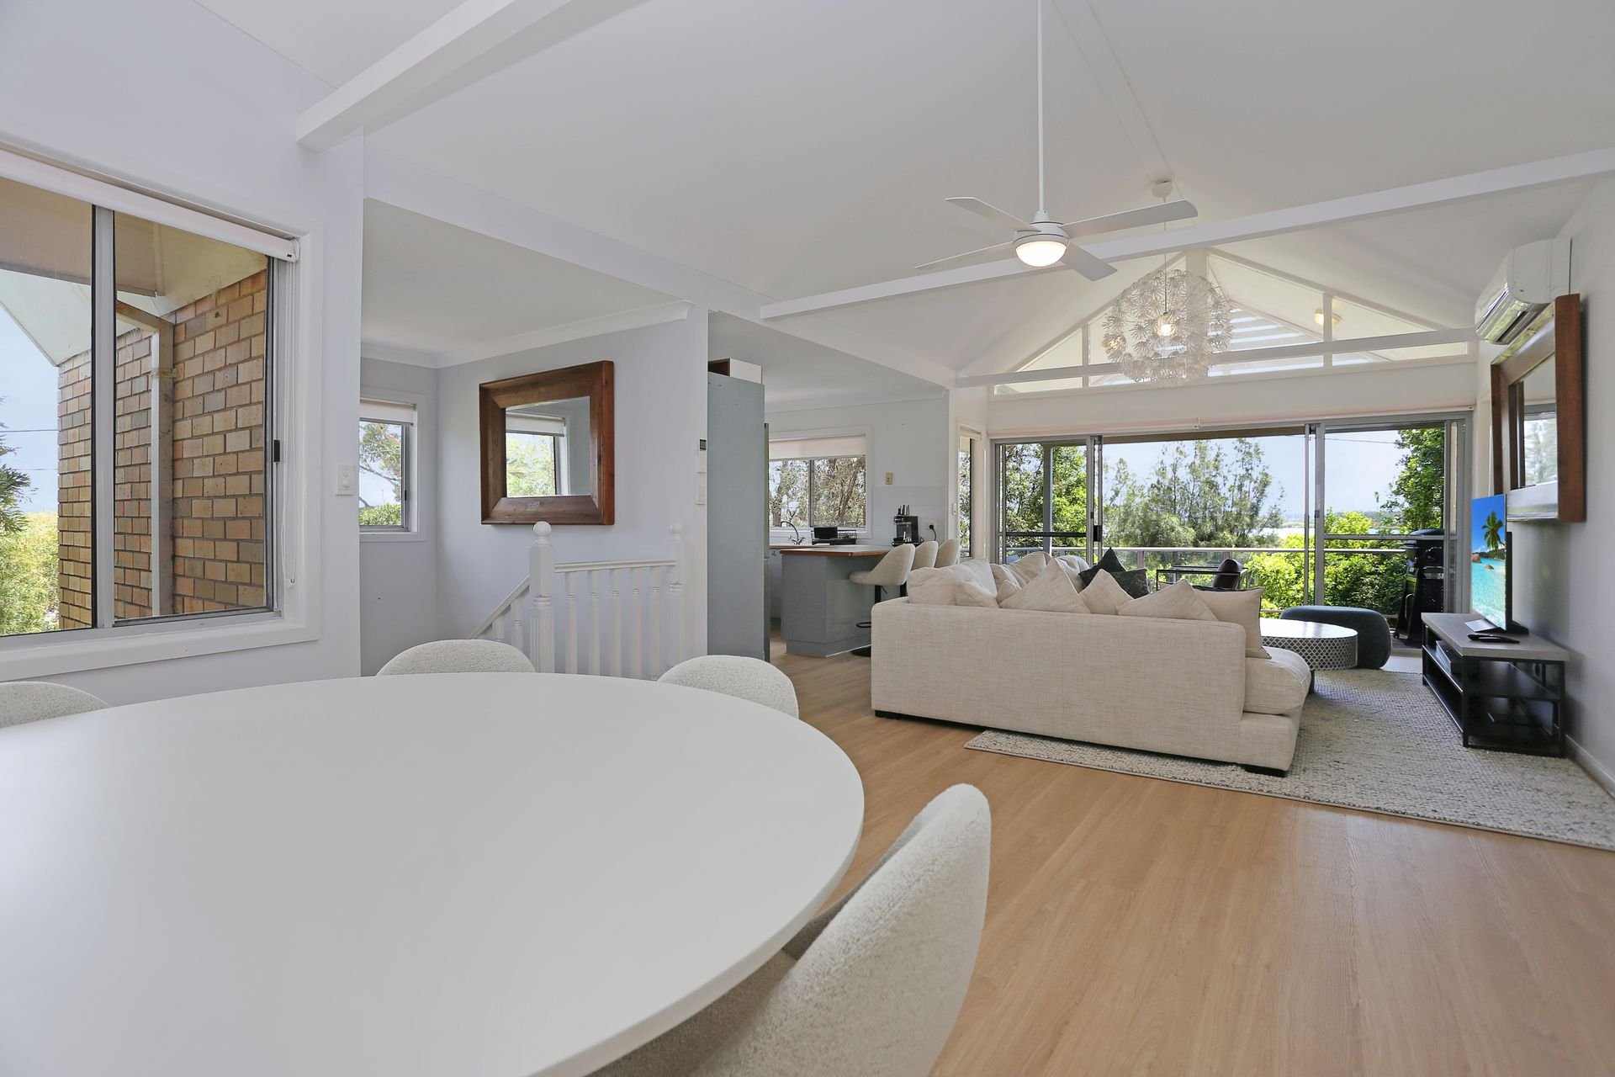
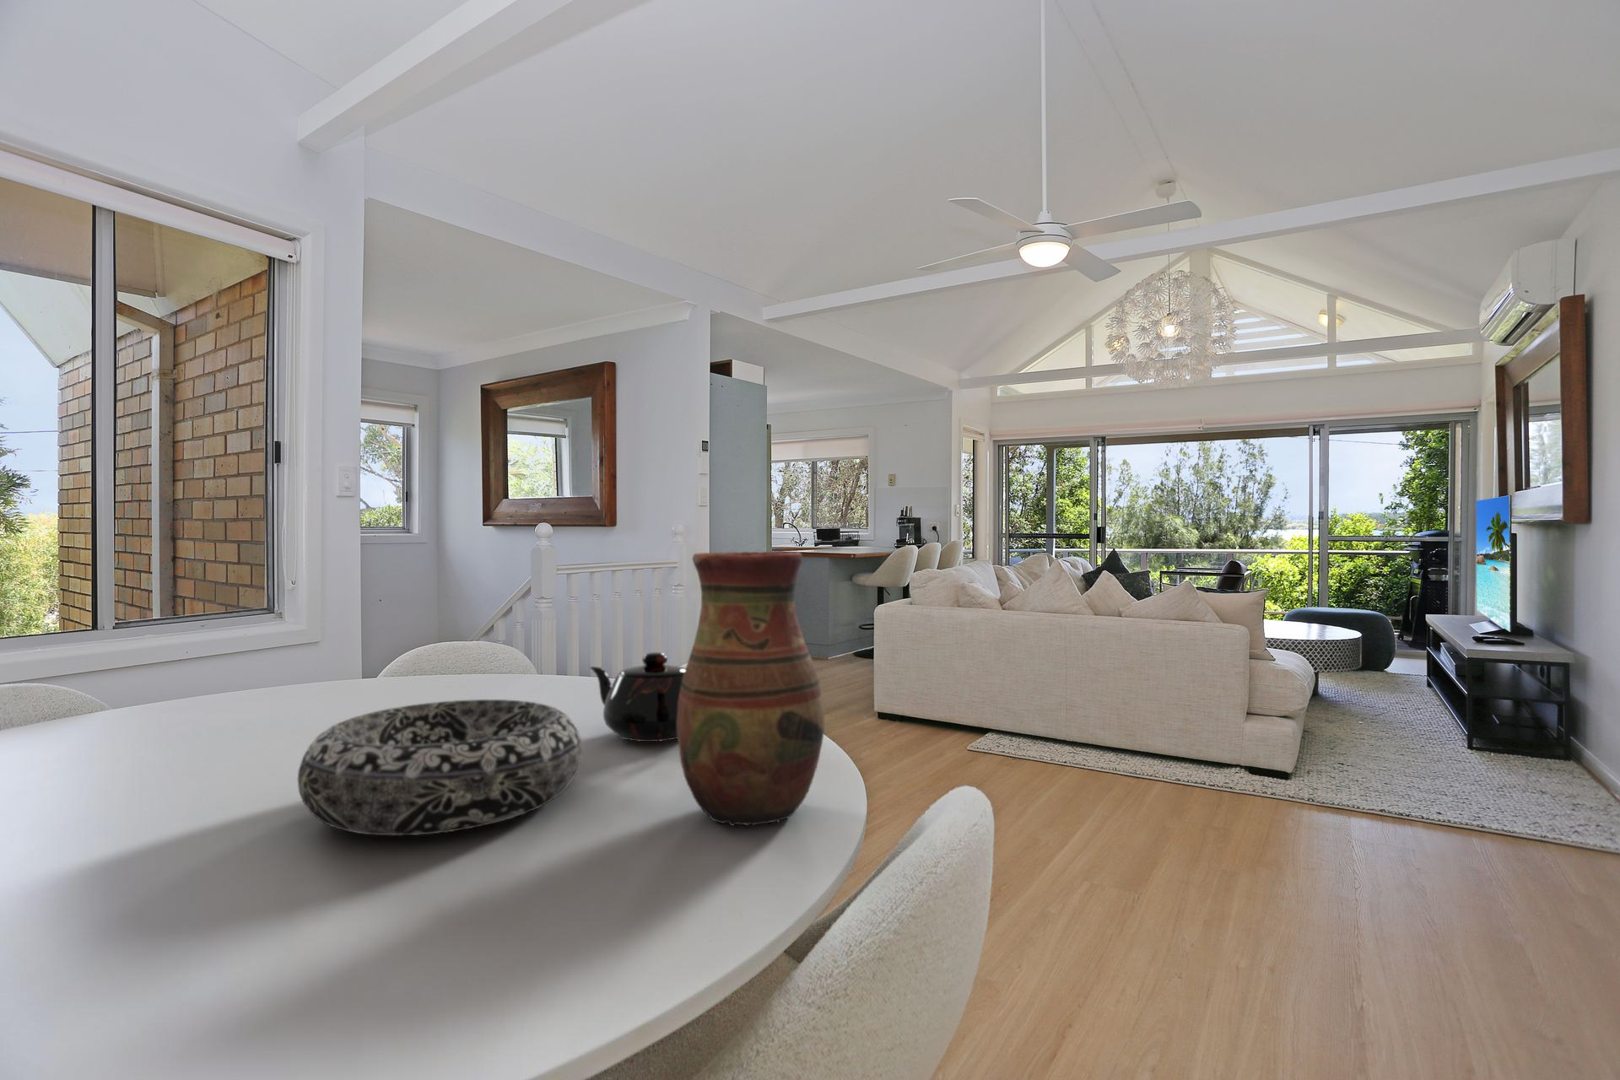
+ decorative bowl [297,699,583,837]
+ vase [676,551,826,828]
+ teapot [589,651,686,742]
